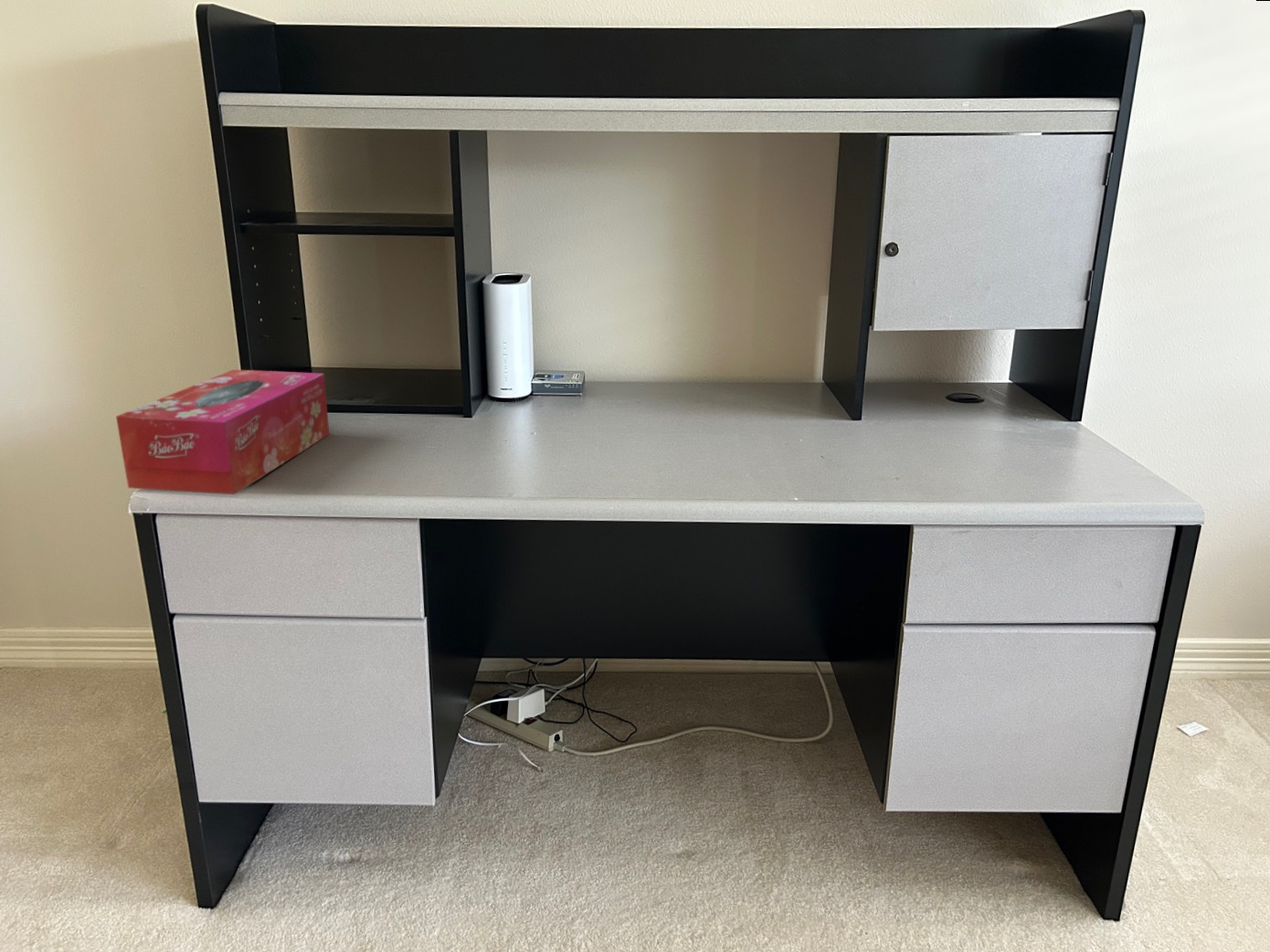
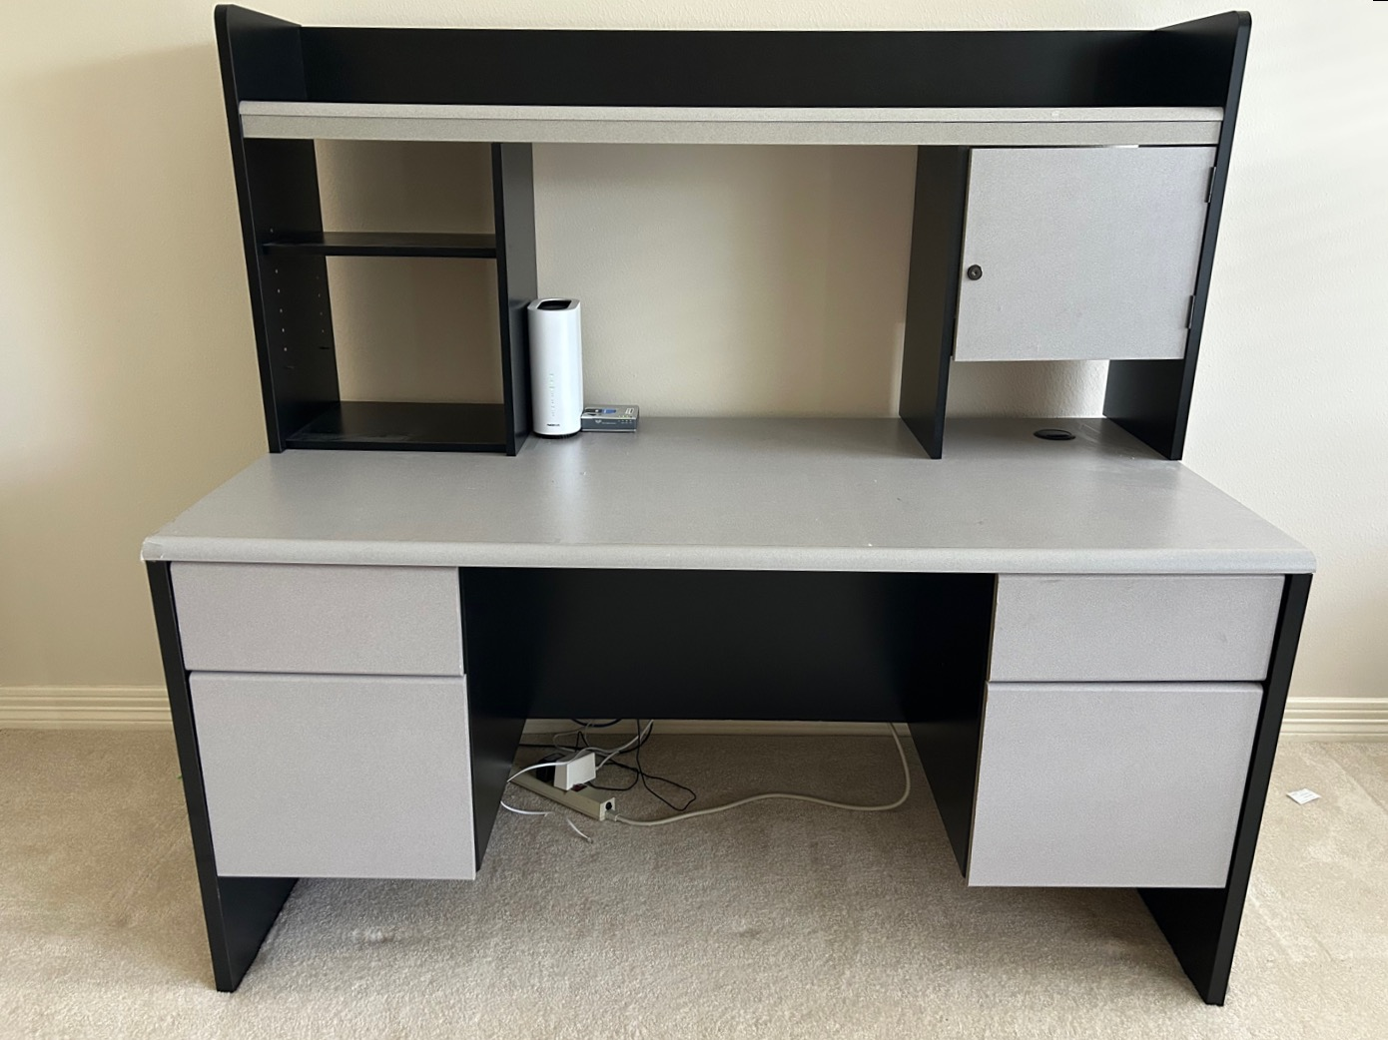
- tissue box [115,369,331,495]
